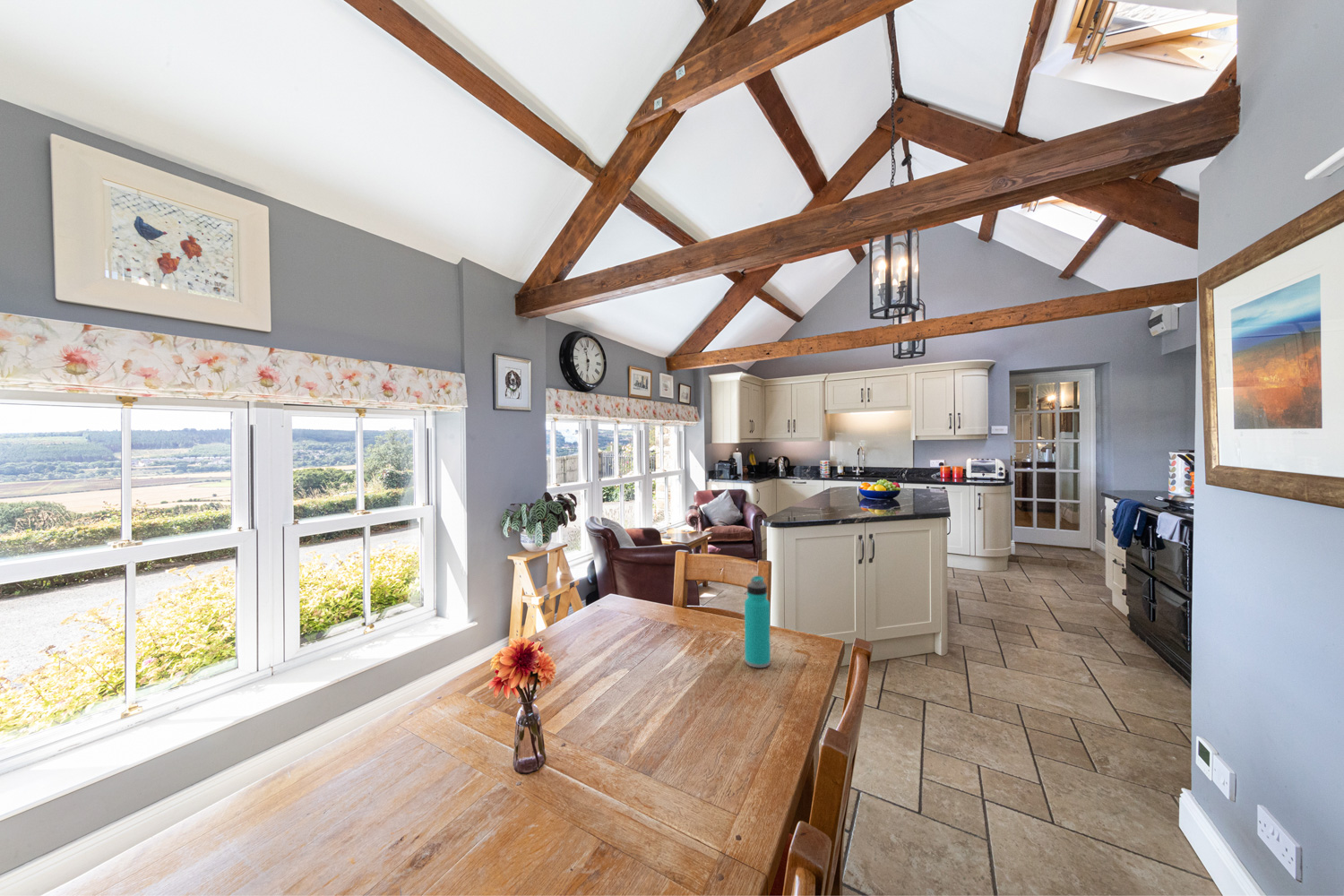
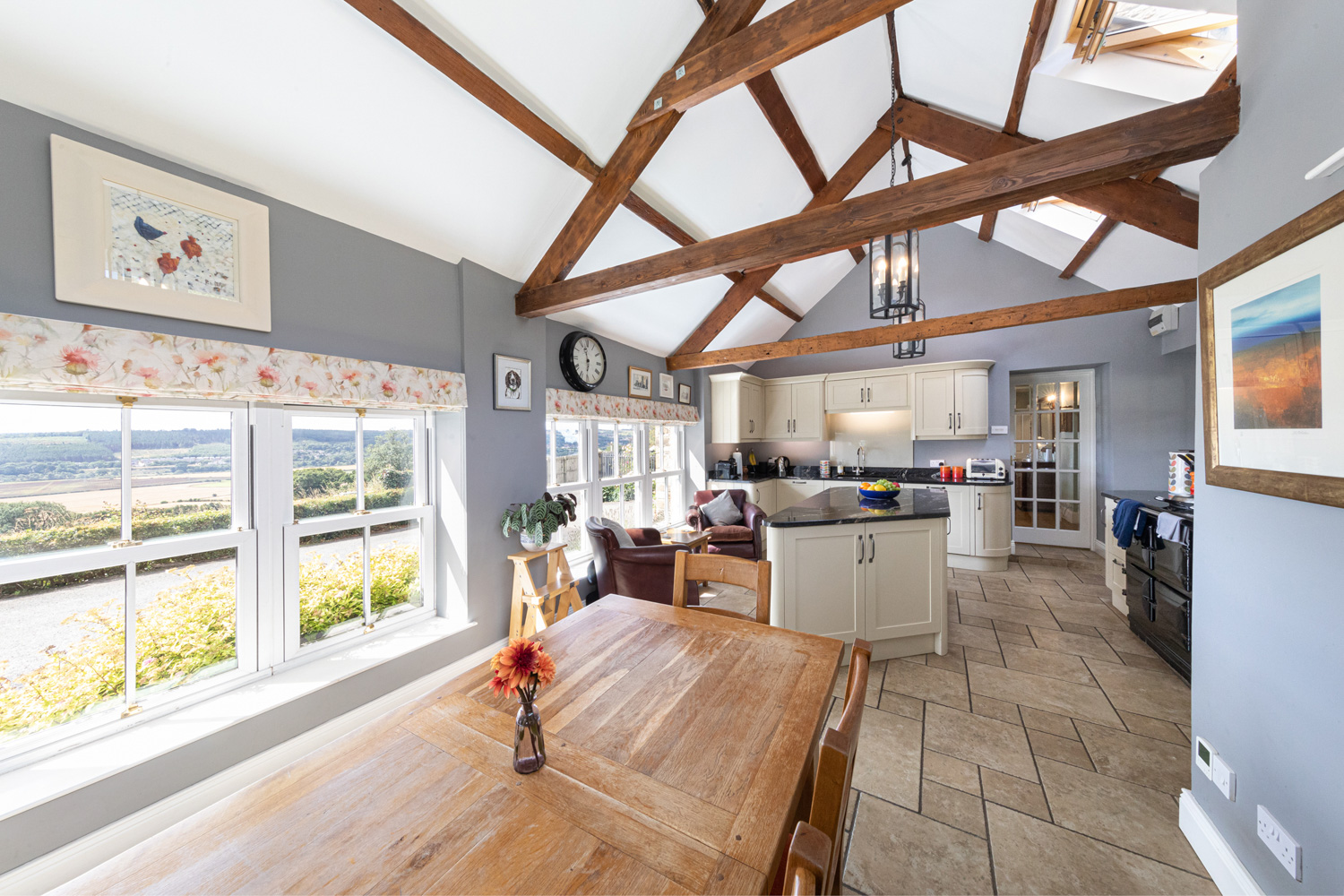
- water bottle [744,575,771,668]
